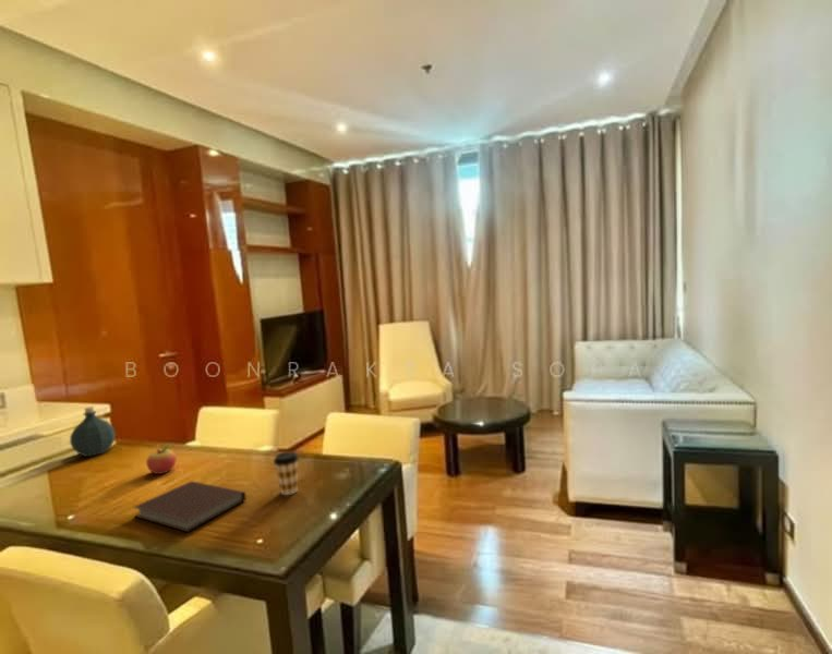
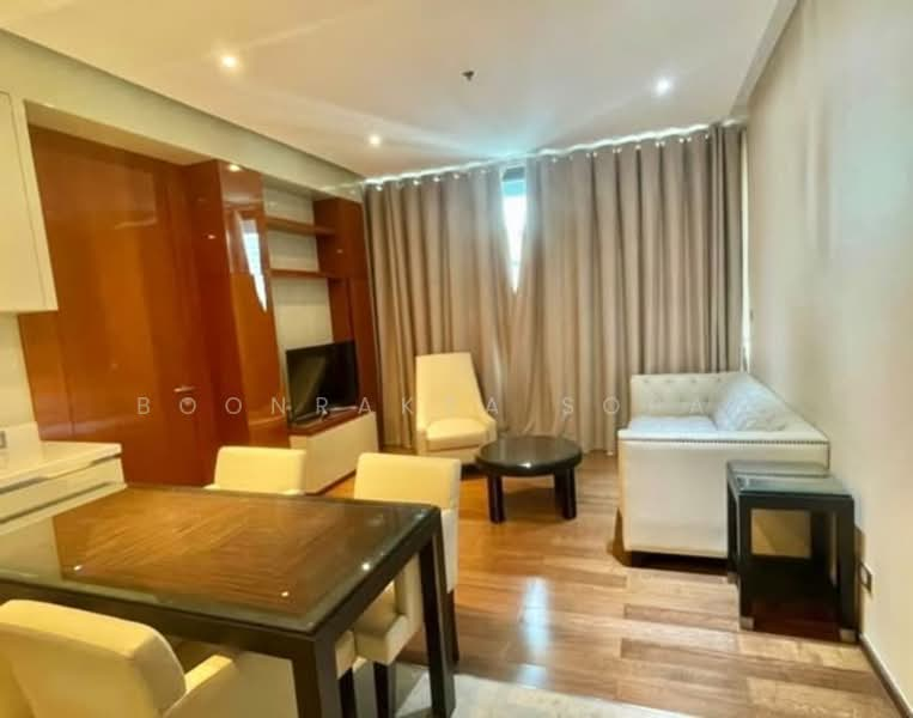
- bottle [69,405,117,458]
- coffee cup [273,451,300,496]
- fruit [145,444,178,475]
- notebook [132,480,246,533]
